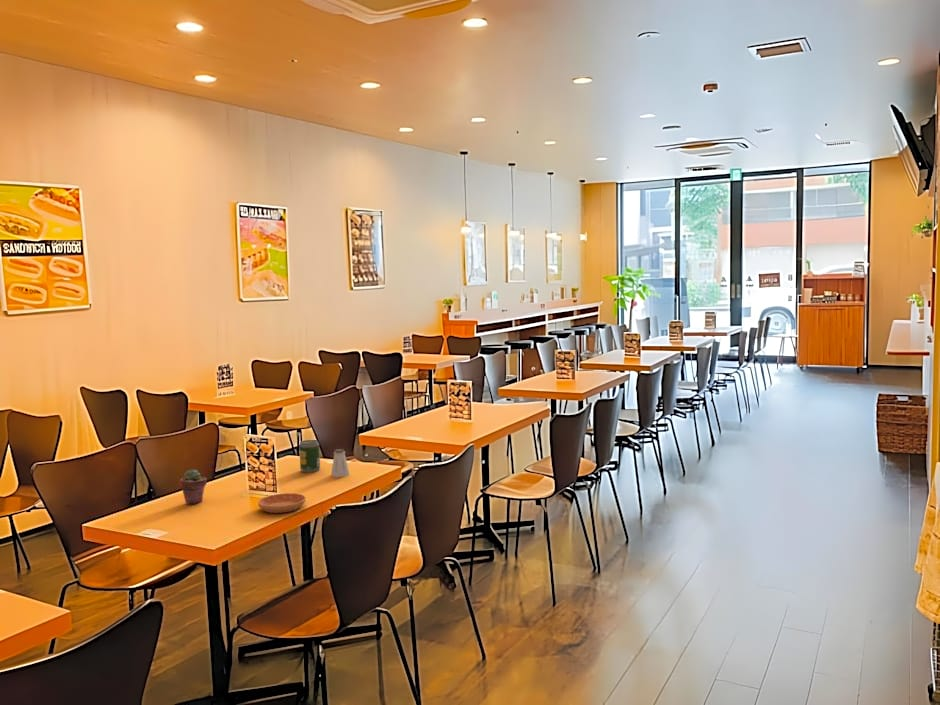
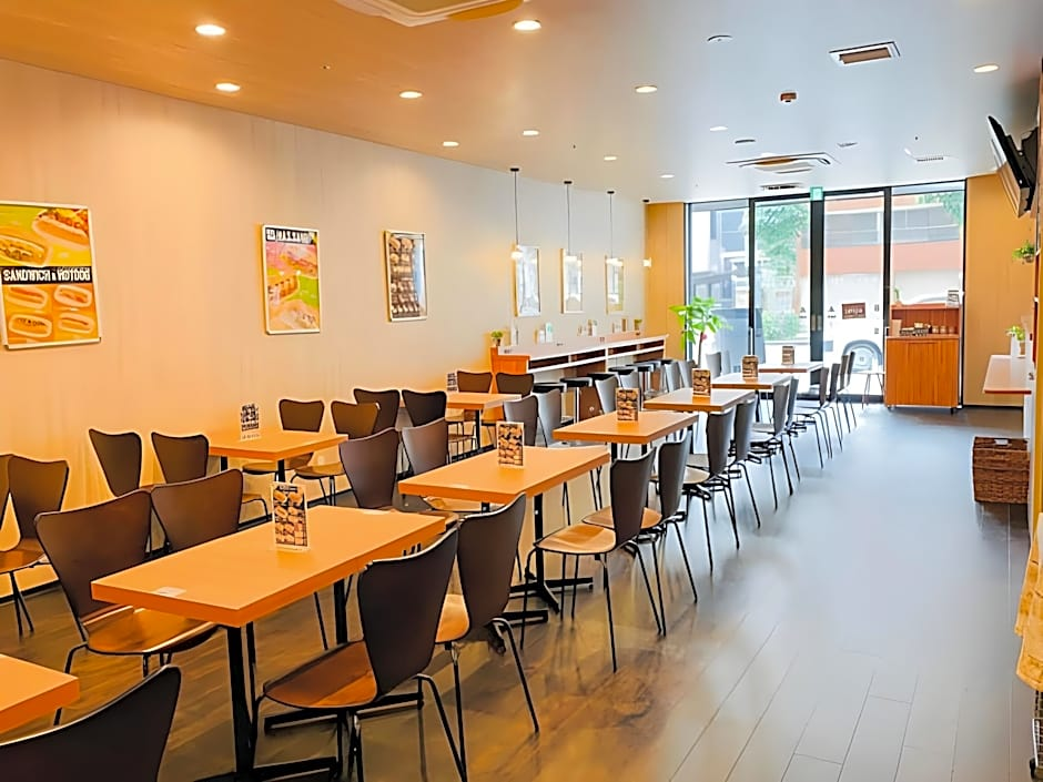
- potted succulent [179,468,208,505]
- saucer [257,492,307,514]
- saltshaker [330,448,351,478]
- soda can [298,439,321,473]
